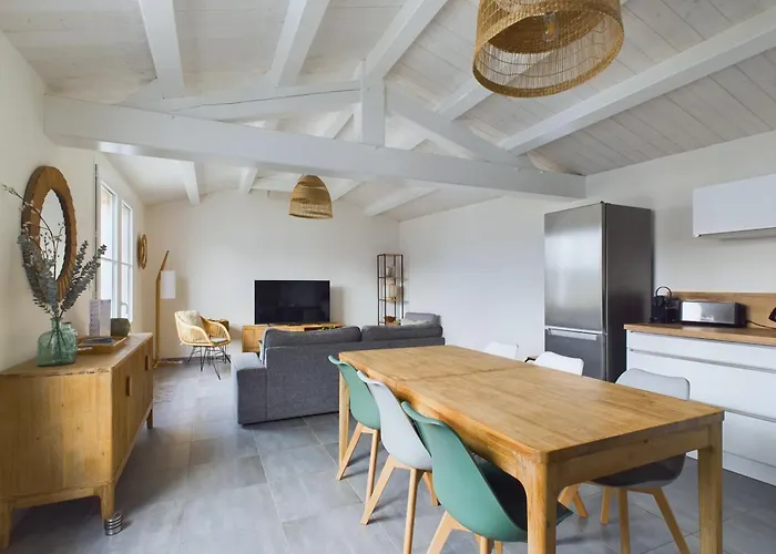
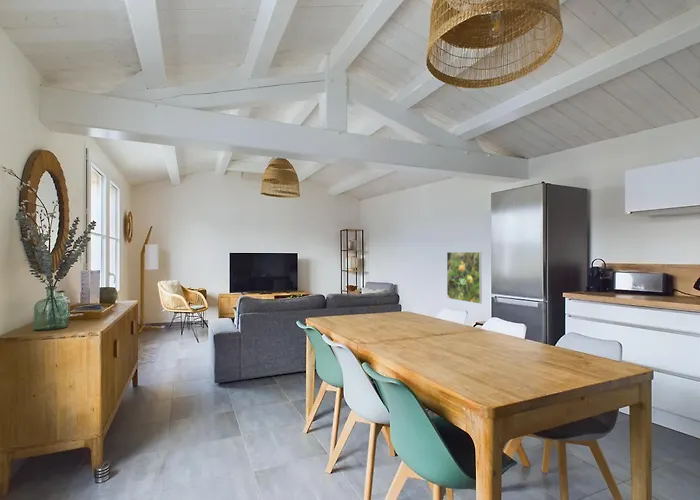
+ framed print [446,251,483,305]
